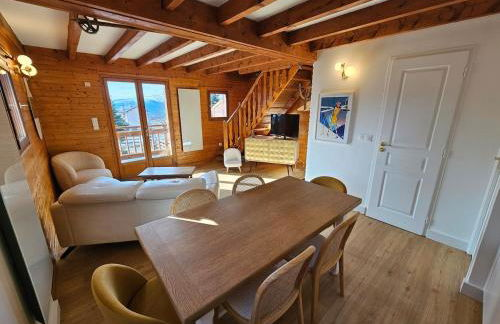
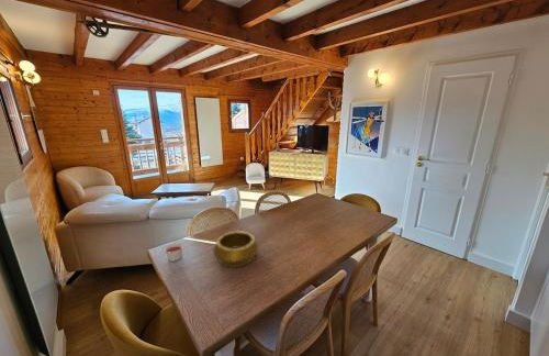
+ decorative bowl [212,230,259,268]
+ candle [164,243,183,263]
